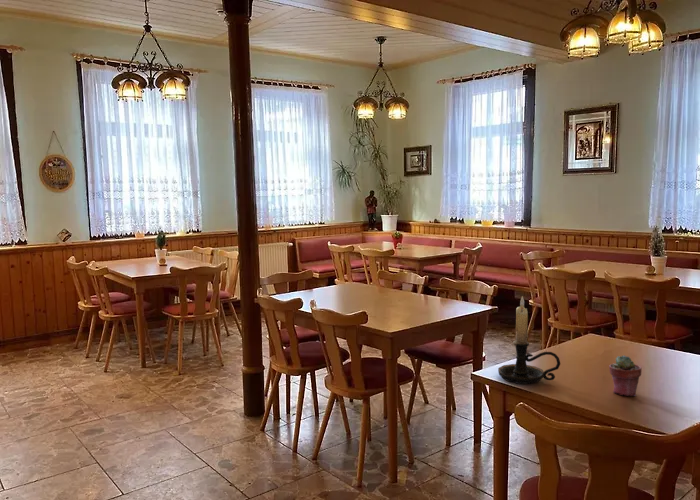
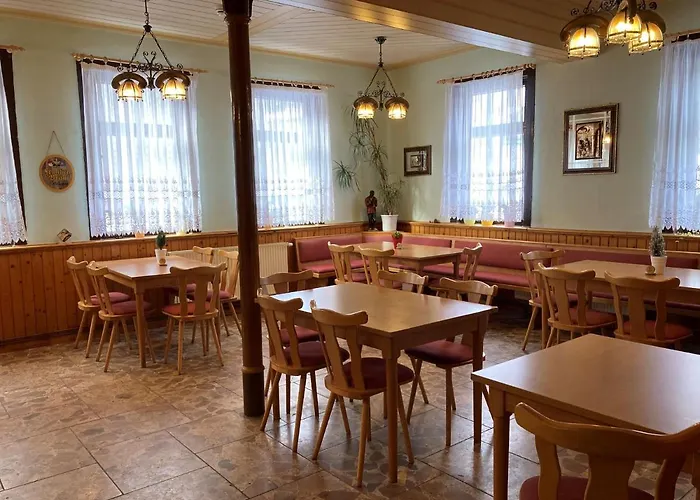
- candle holder [497,295,561,385]
- potted succulent [608,354,642,397]
